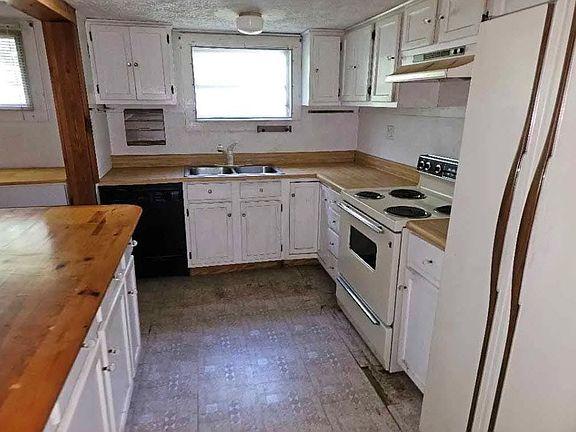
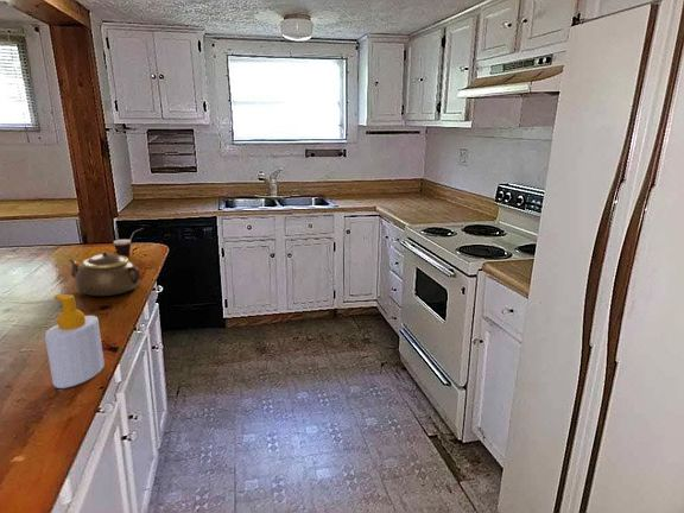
+ teapot [66,251,141,297]
+ cup [113,227,145,258]
+ soap bottle [44,293,106,390]
